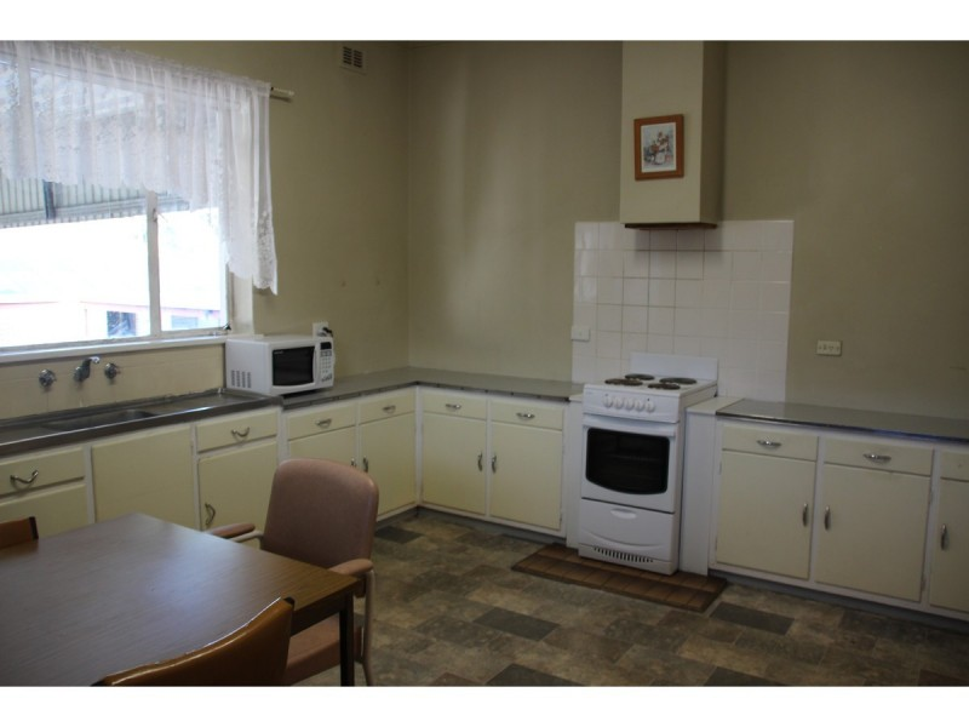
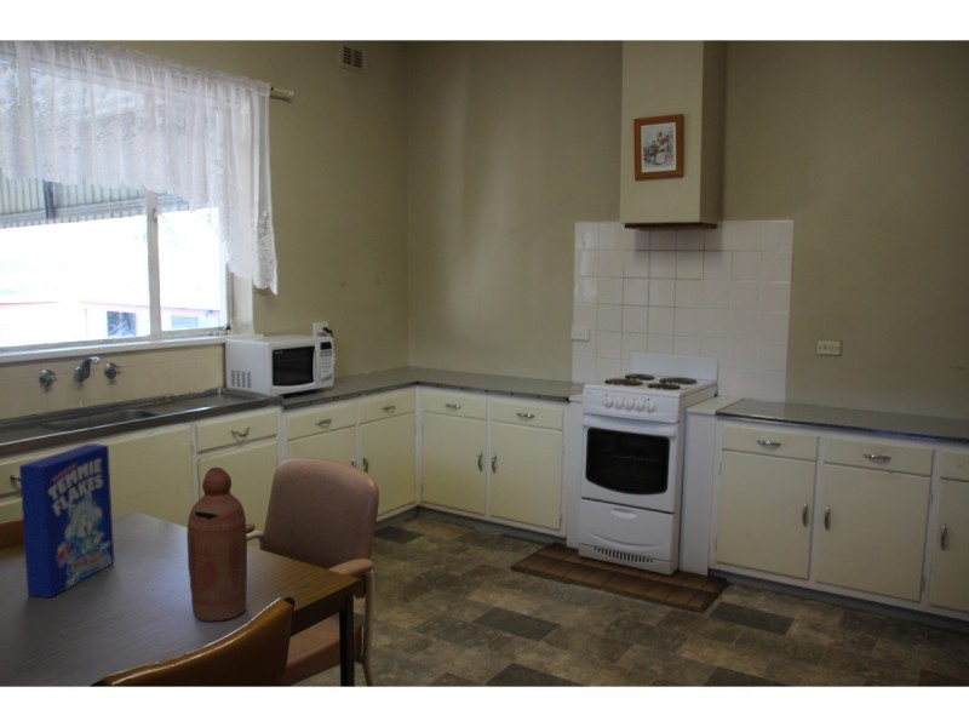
+ cereal box [18,442,115,599]
+ bottle [185,466,248,623]
